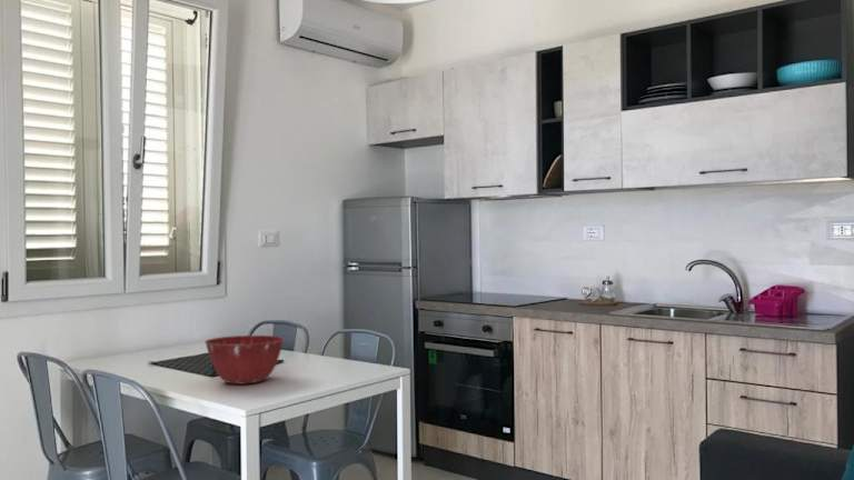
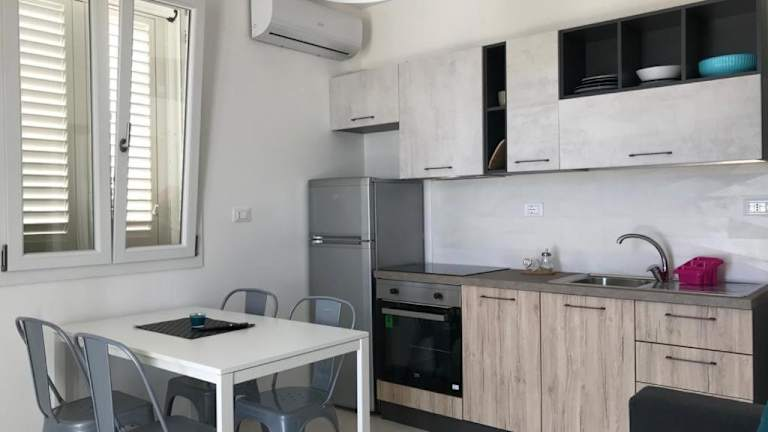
- mixing bowl [203,334,286,386]
